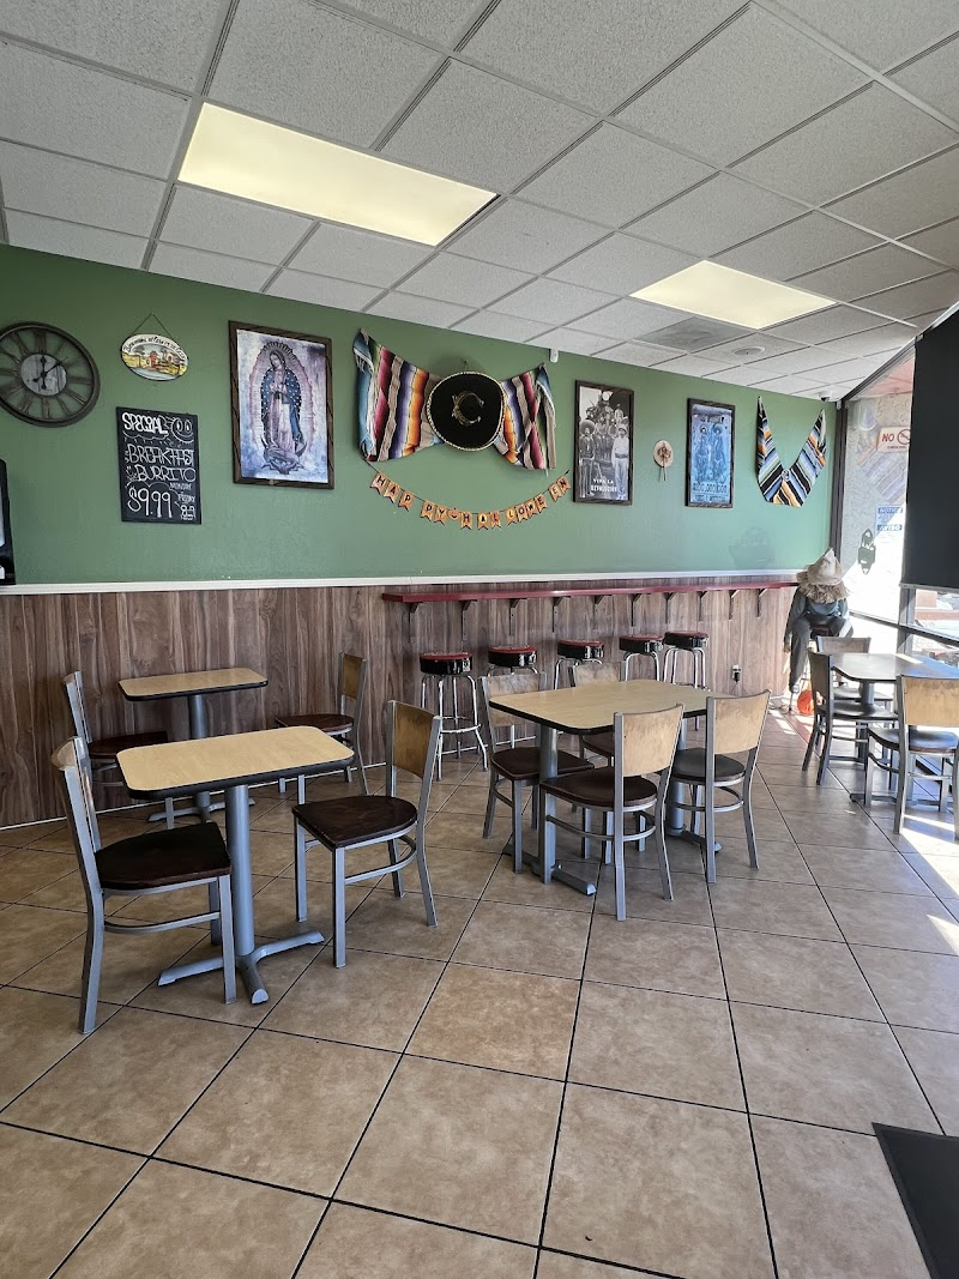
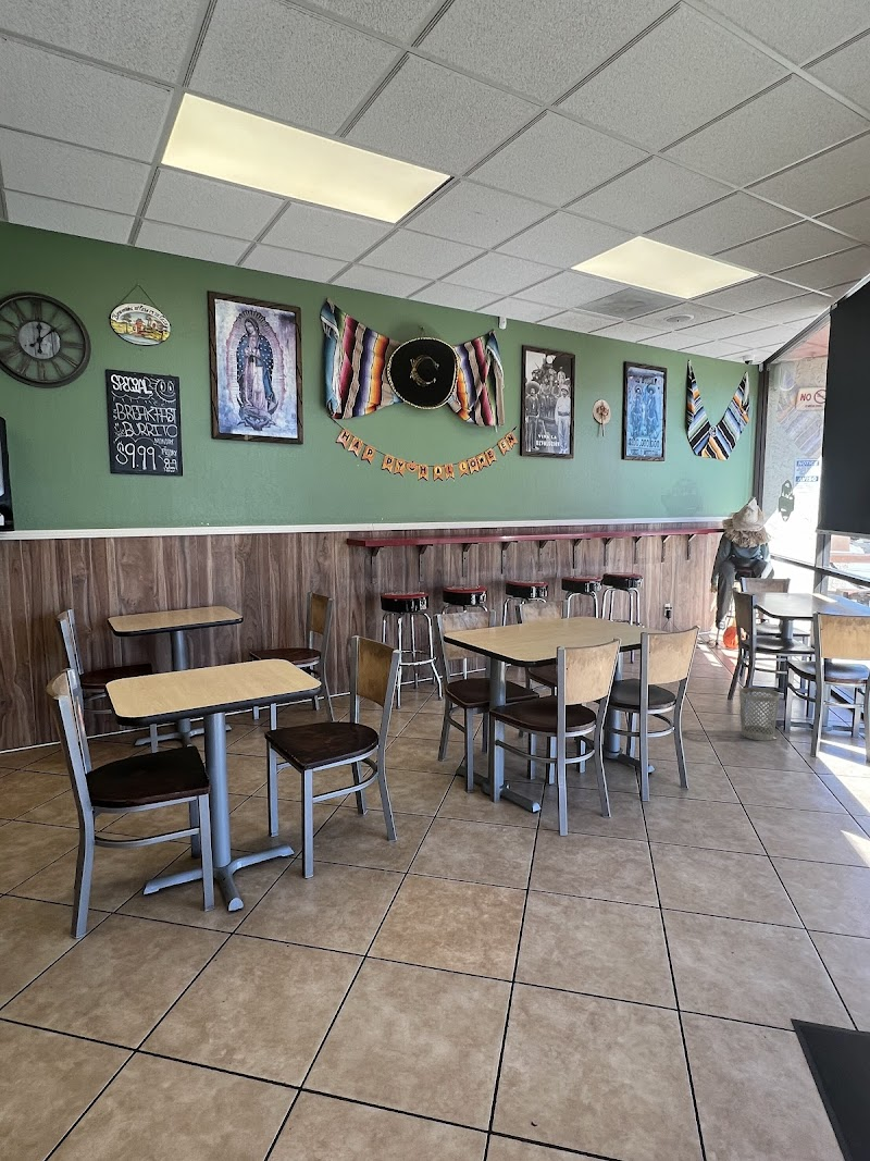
+ wastebasket [738,687,781,742]
